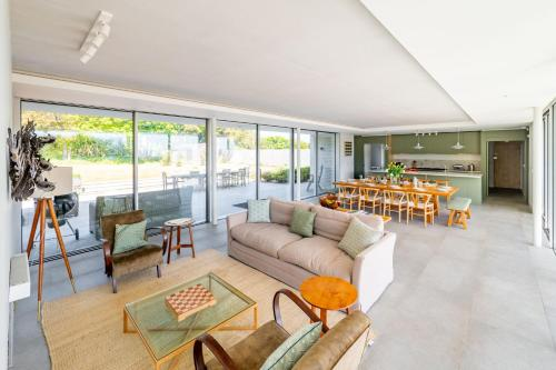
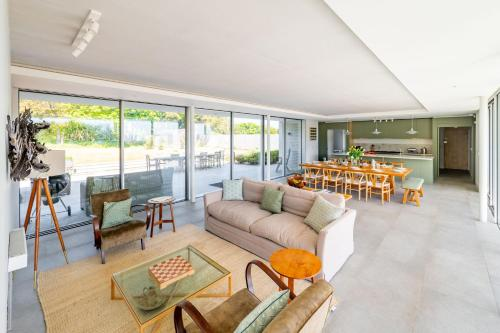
+ candle holder [137,285,166,311]
